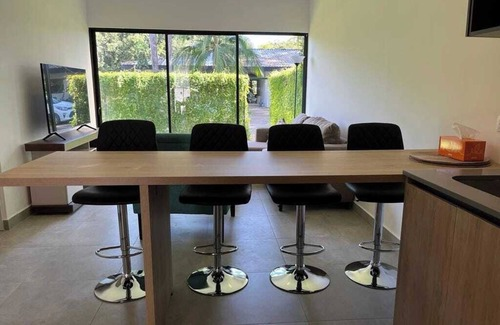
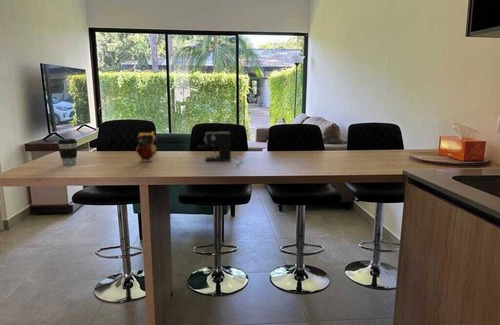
+ coffee cup [57,138,78,166]
+ teapot [135,131,157,162]
+ coffee maker [198,131,243,167]
